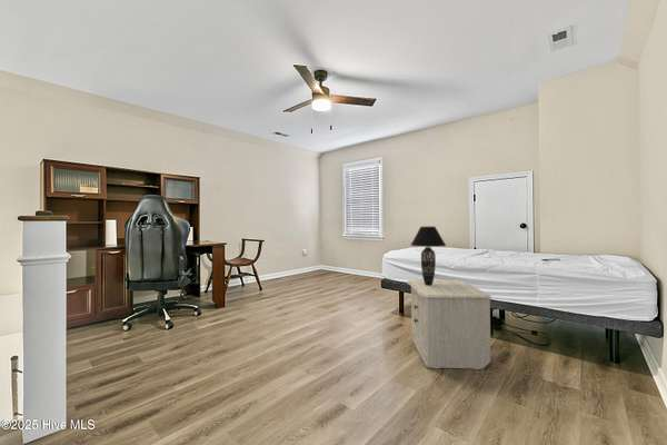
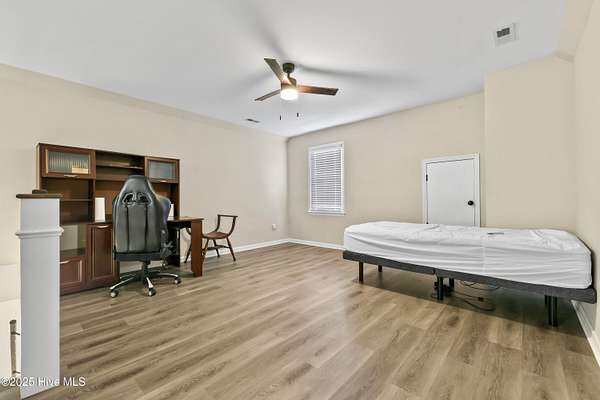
- nightstand [406,279,492,370]
- table lamp [410,226,447,286]
